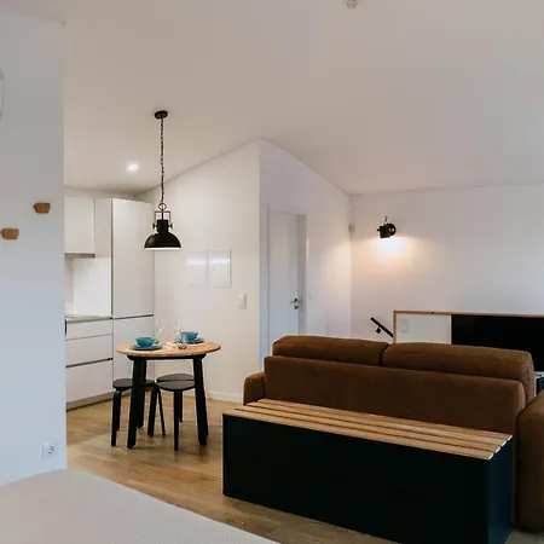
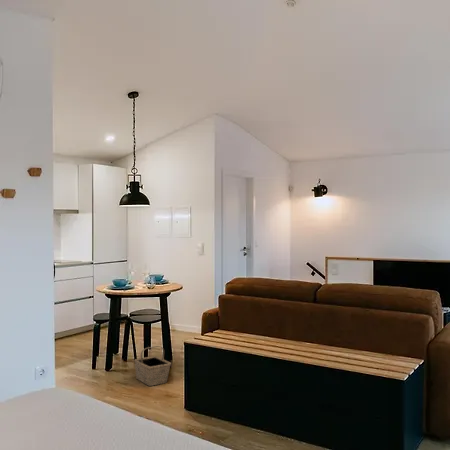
+ basket [134,345,172,387]
